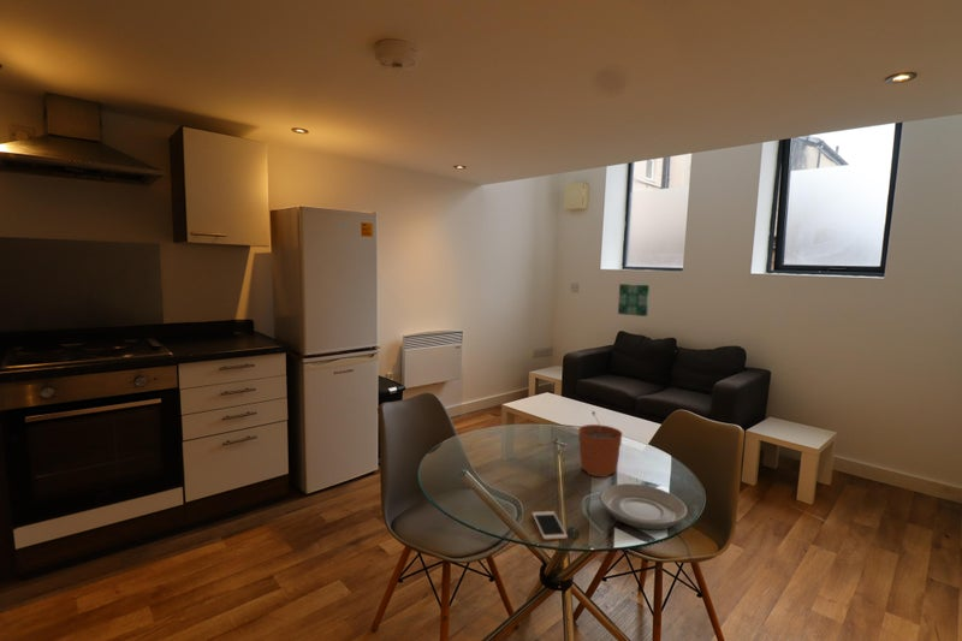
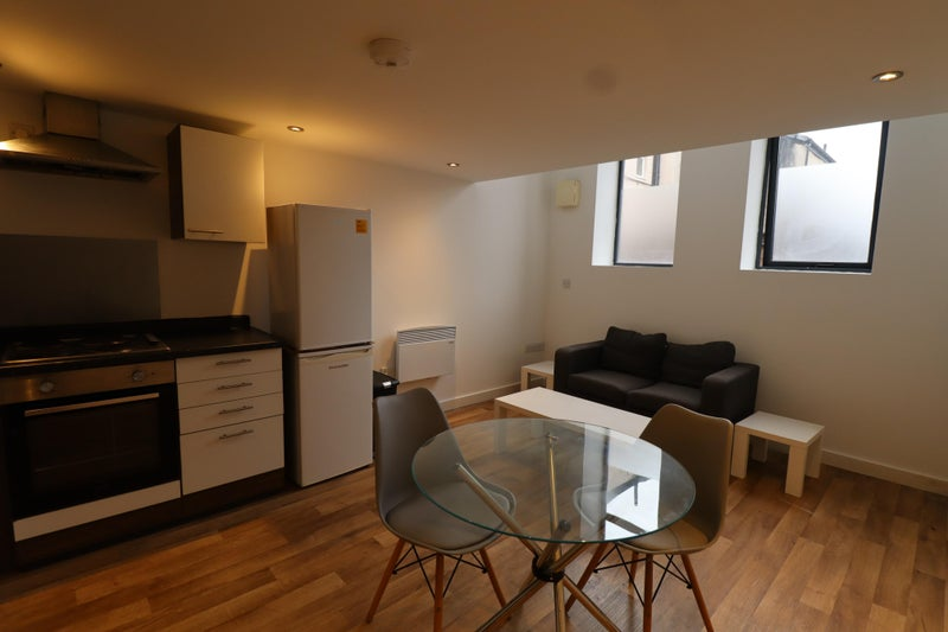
- plate [599,482,689,530]
- cell phone [532,510,569,541]
- wall art [617,283,651,317]
- plant pot [577,410,624,479]
